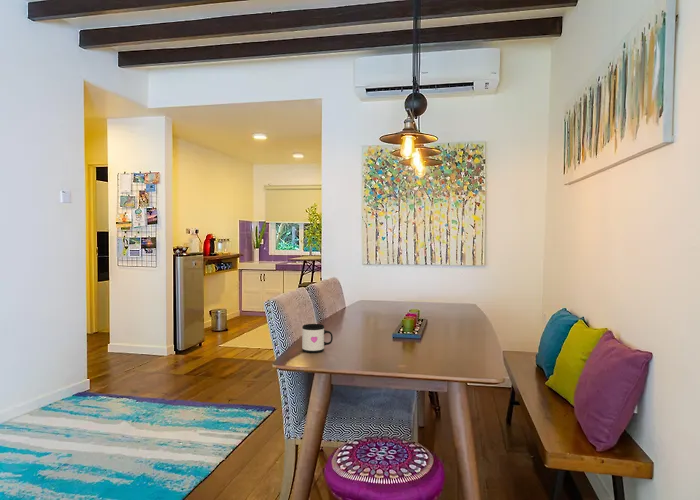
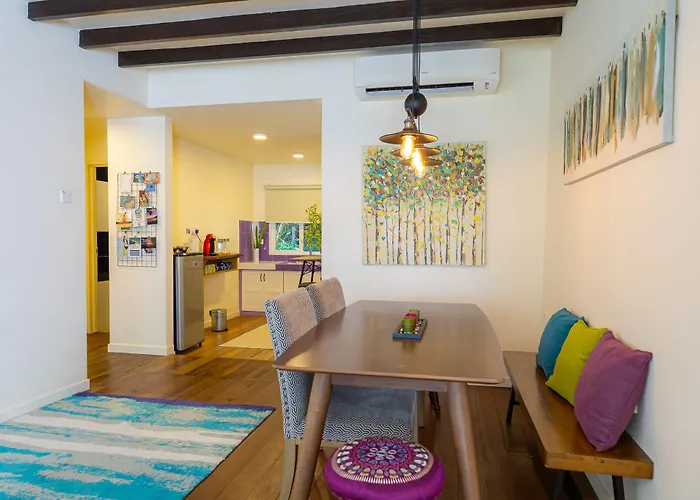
- mug [301,323,334,354]
